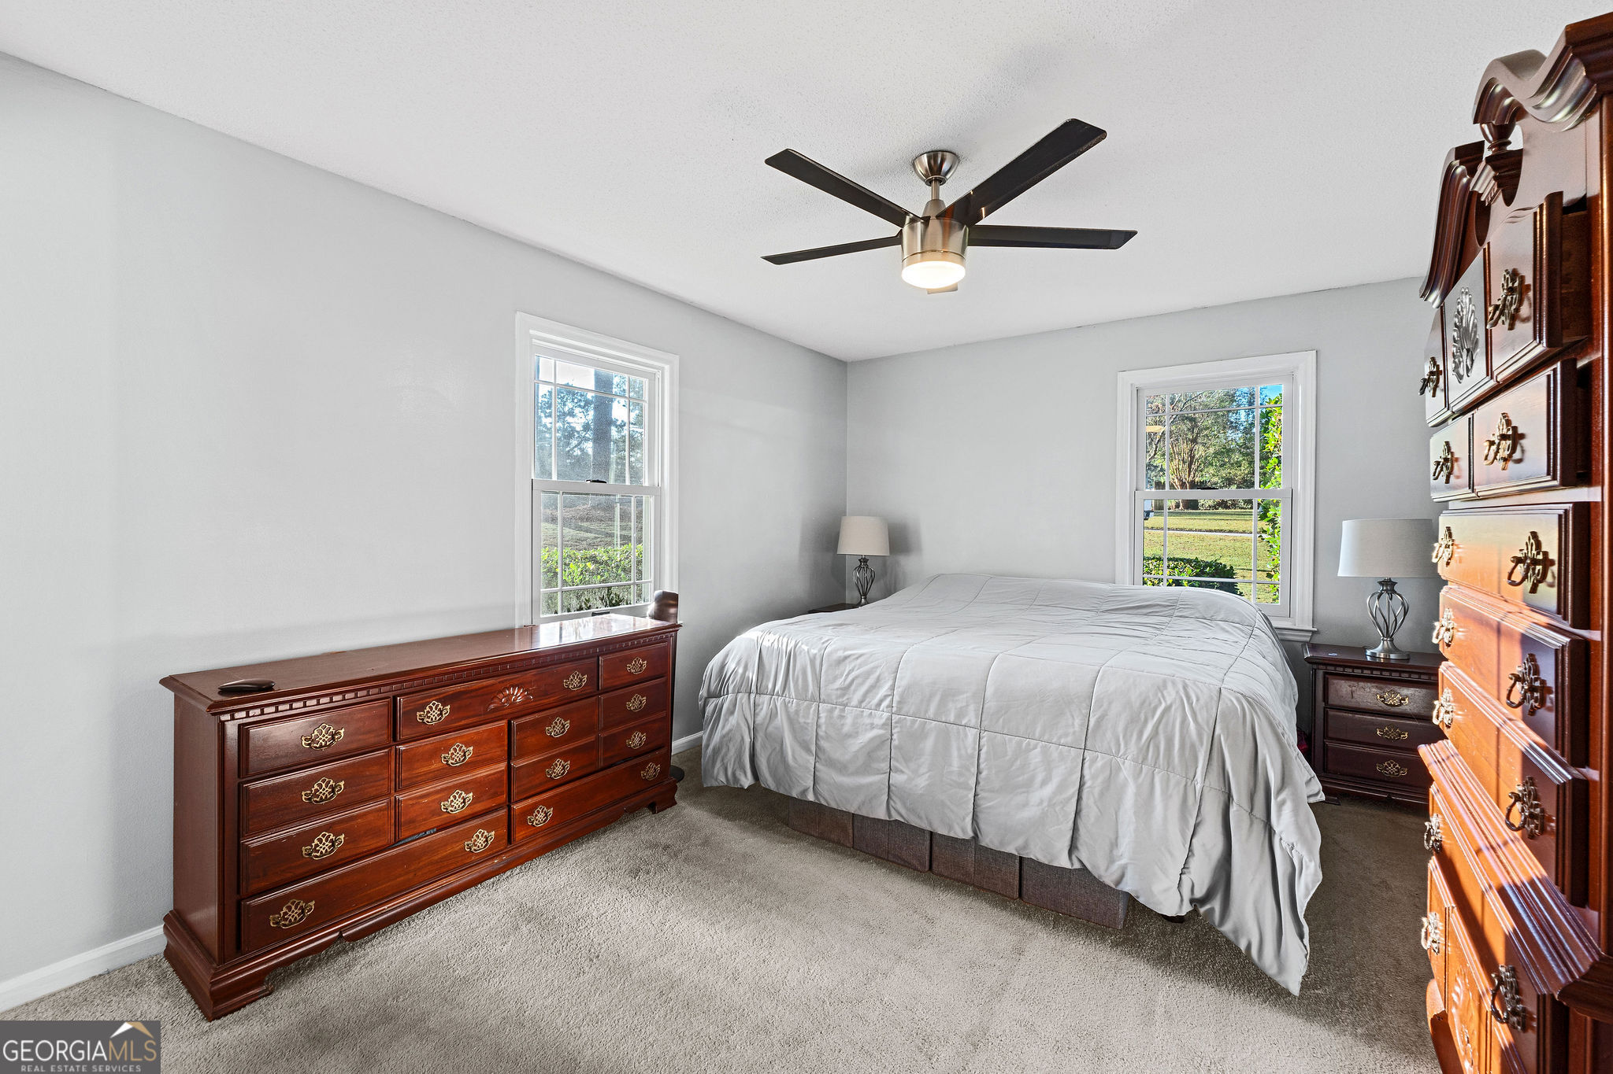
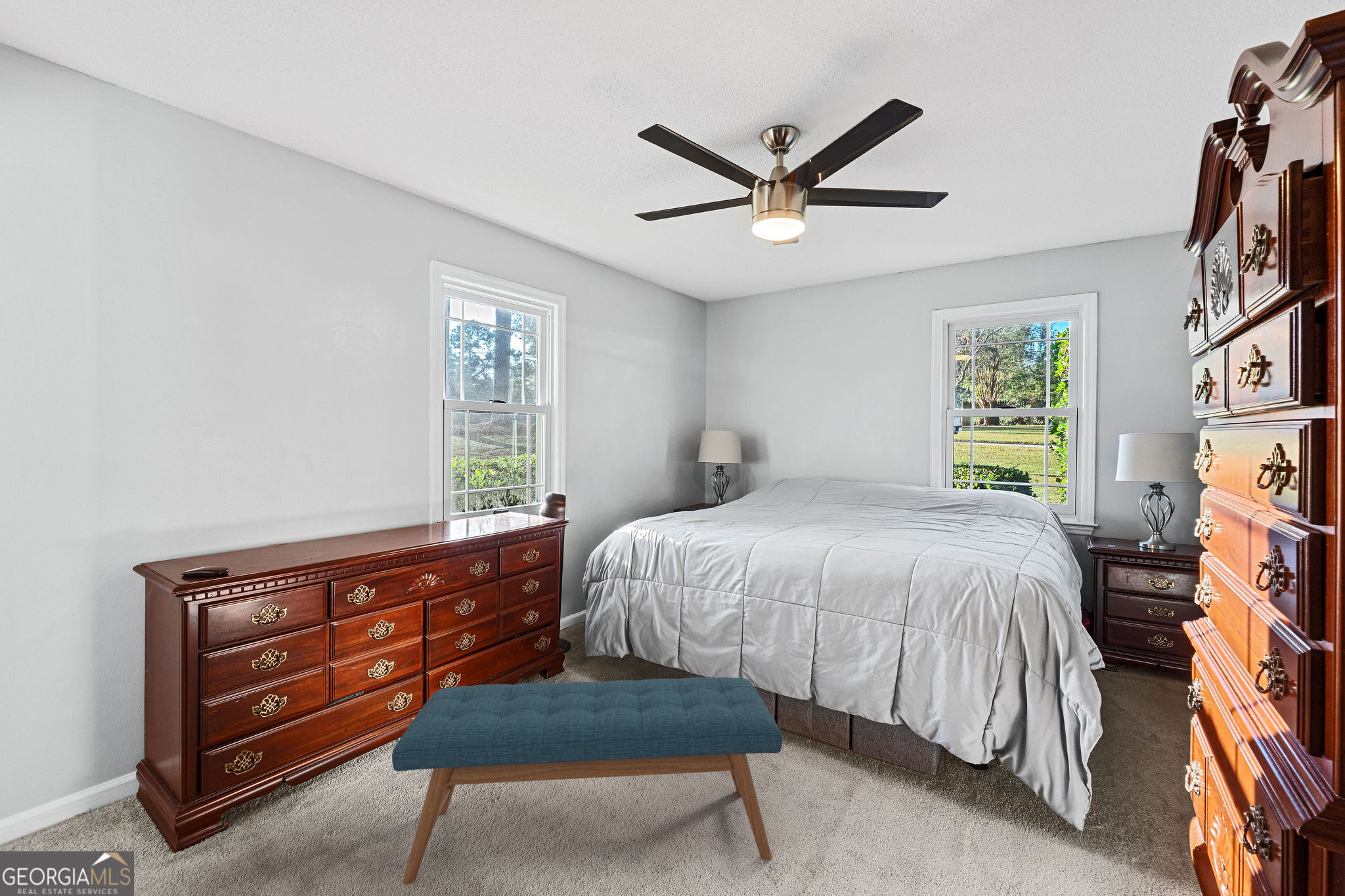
+ bench [391,677,783,885]
